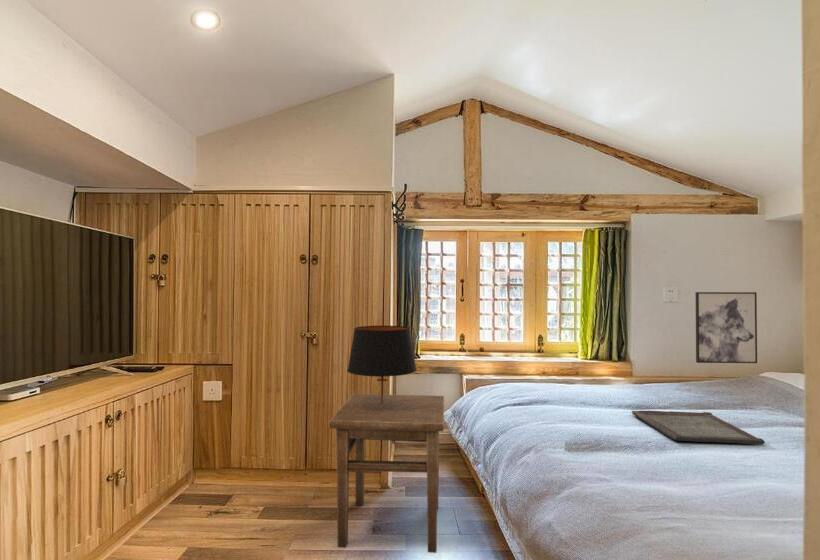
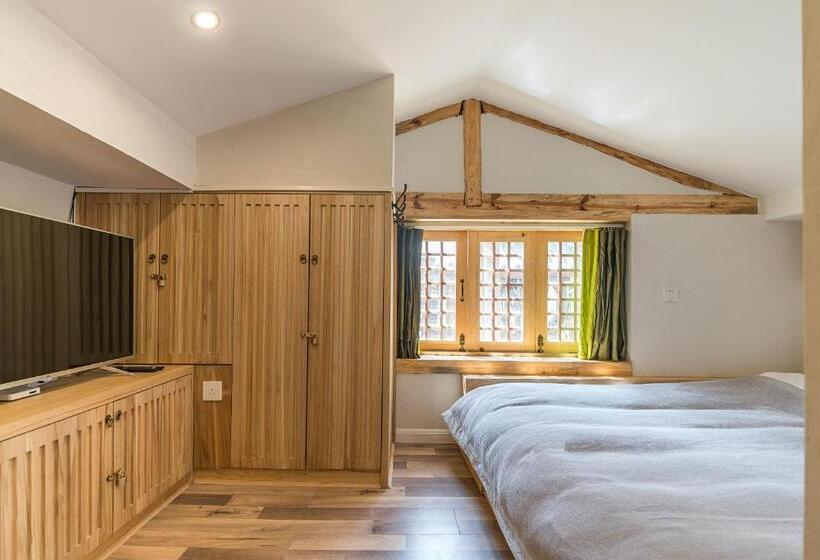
- side table [328,393,445,554]
- serving tray [631,410,766,445]
- table lamp [346,325,418,404]
- wall art [695,291,758,364]
